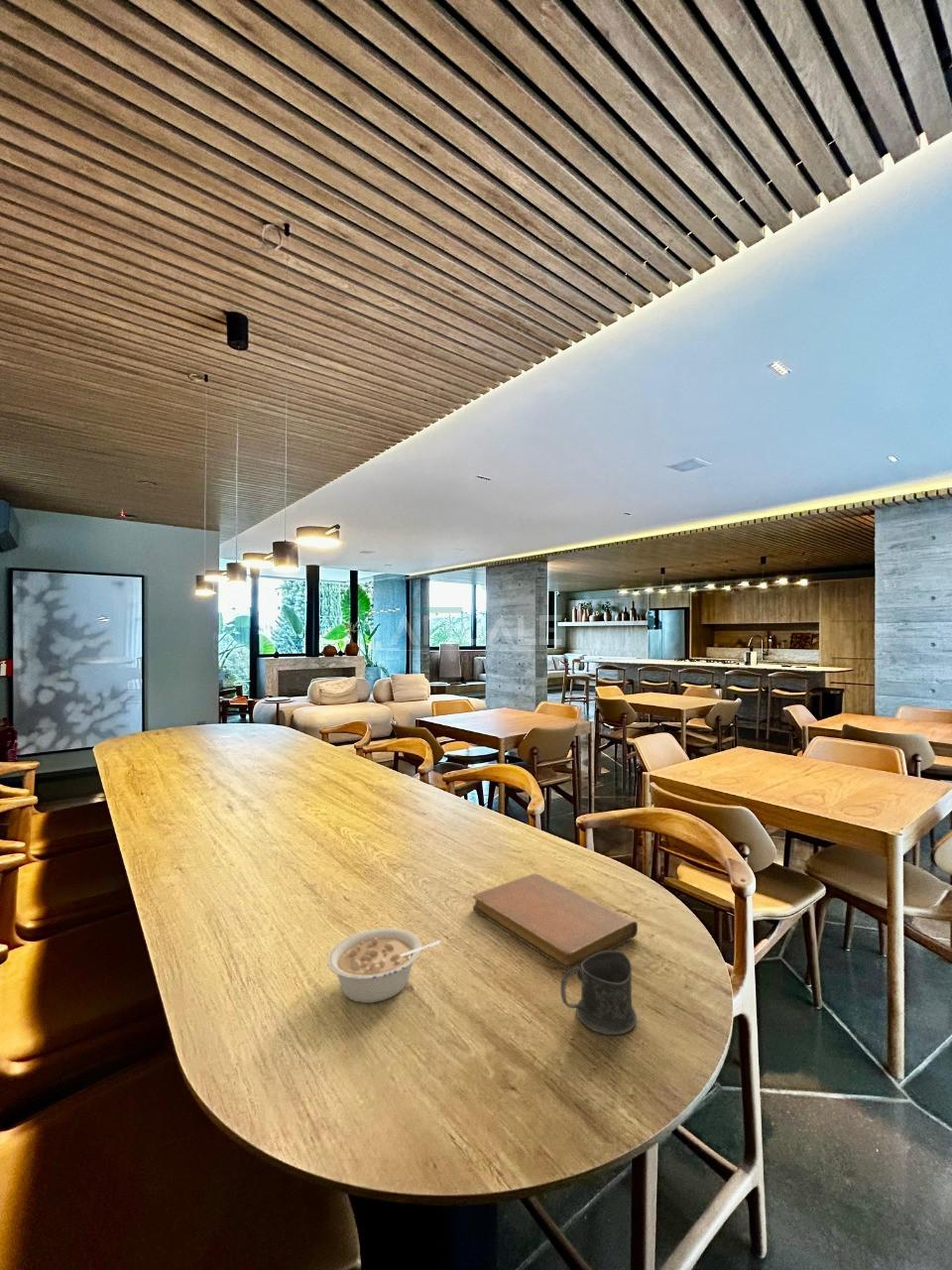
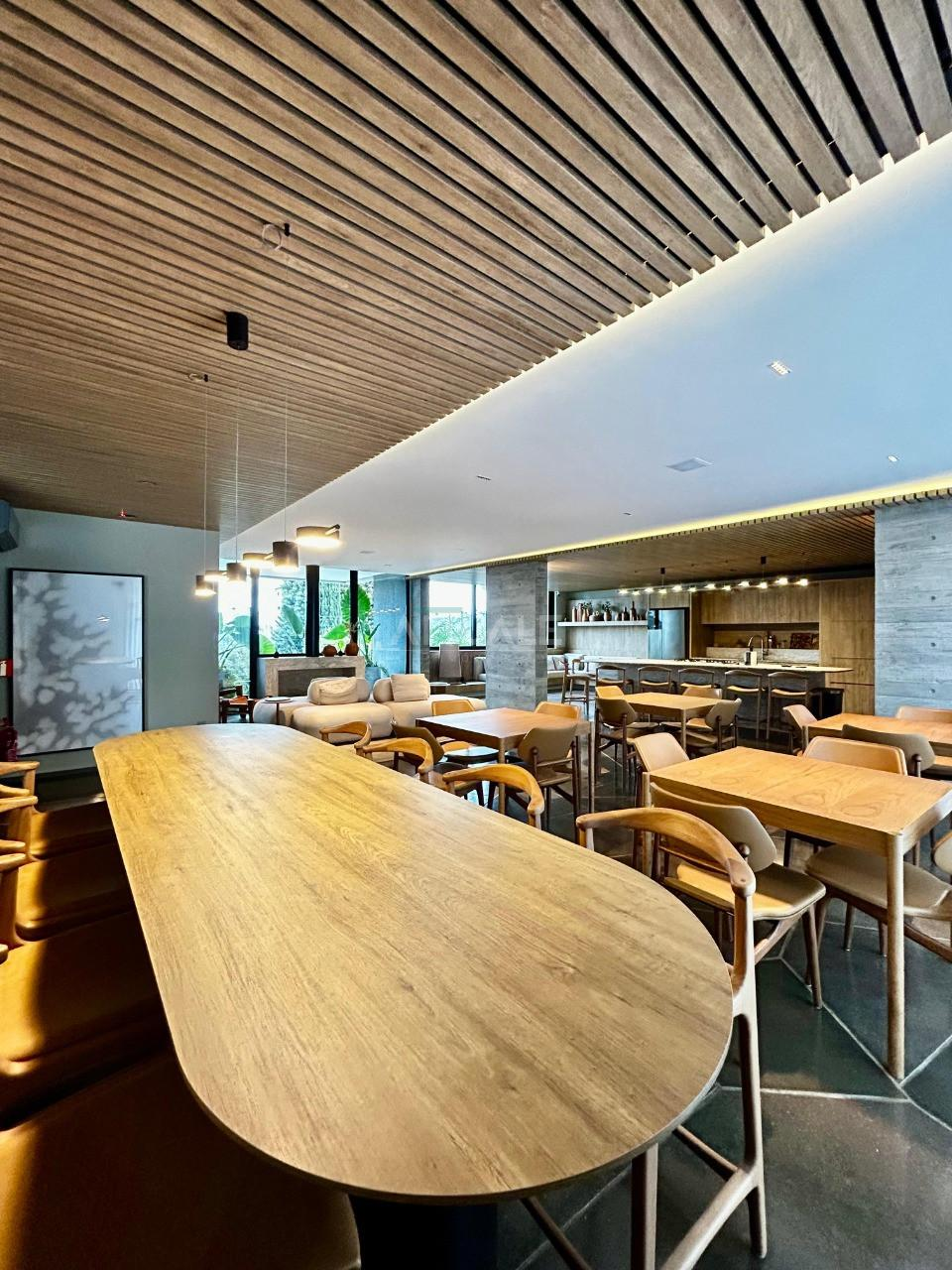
- mug [559,950,638,1036]
- notebook [472,872,639,971]
- legume [326,927,442,1004]
